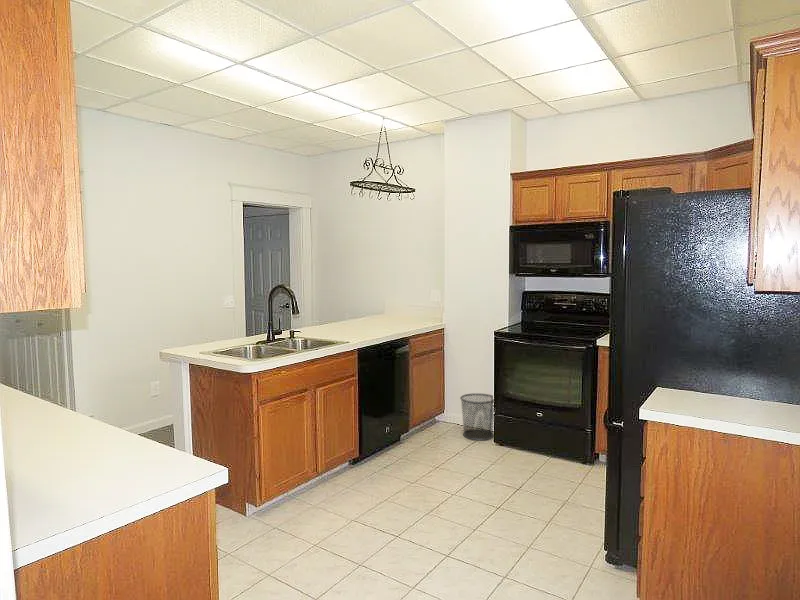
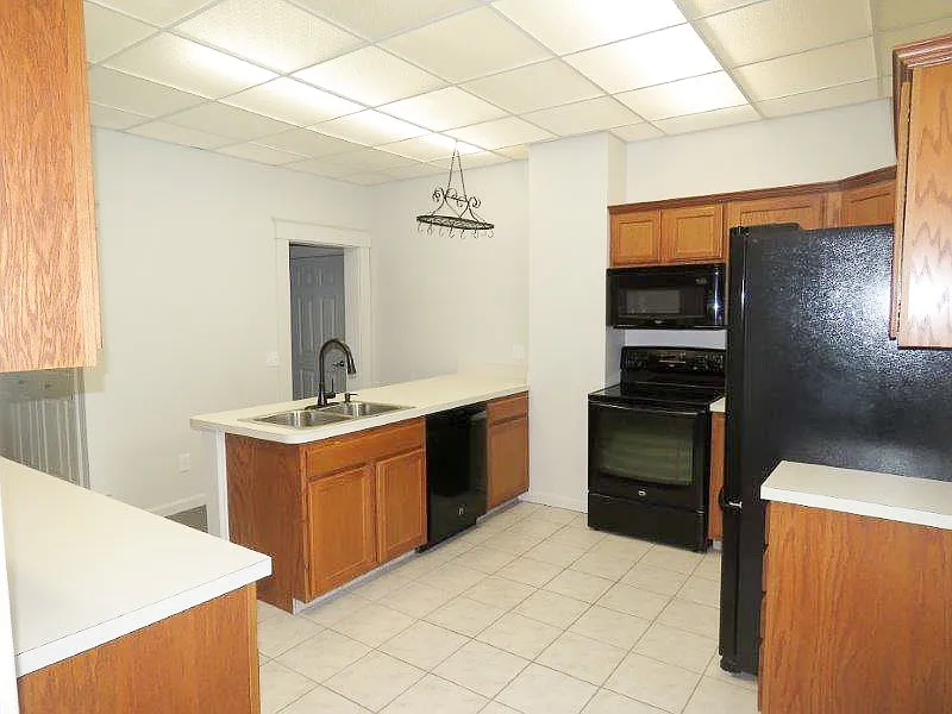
- waste bin [459,392,495,441]
